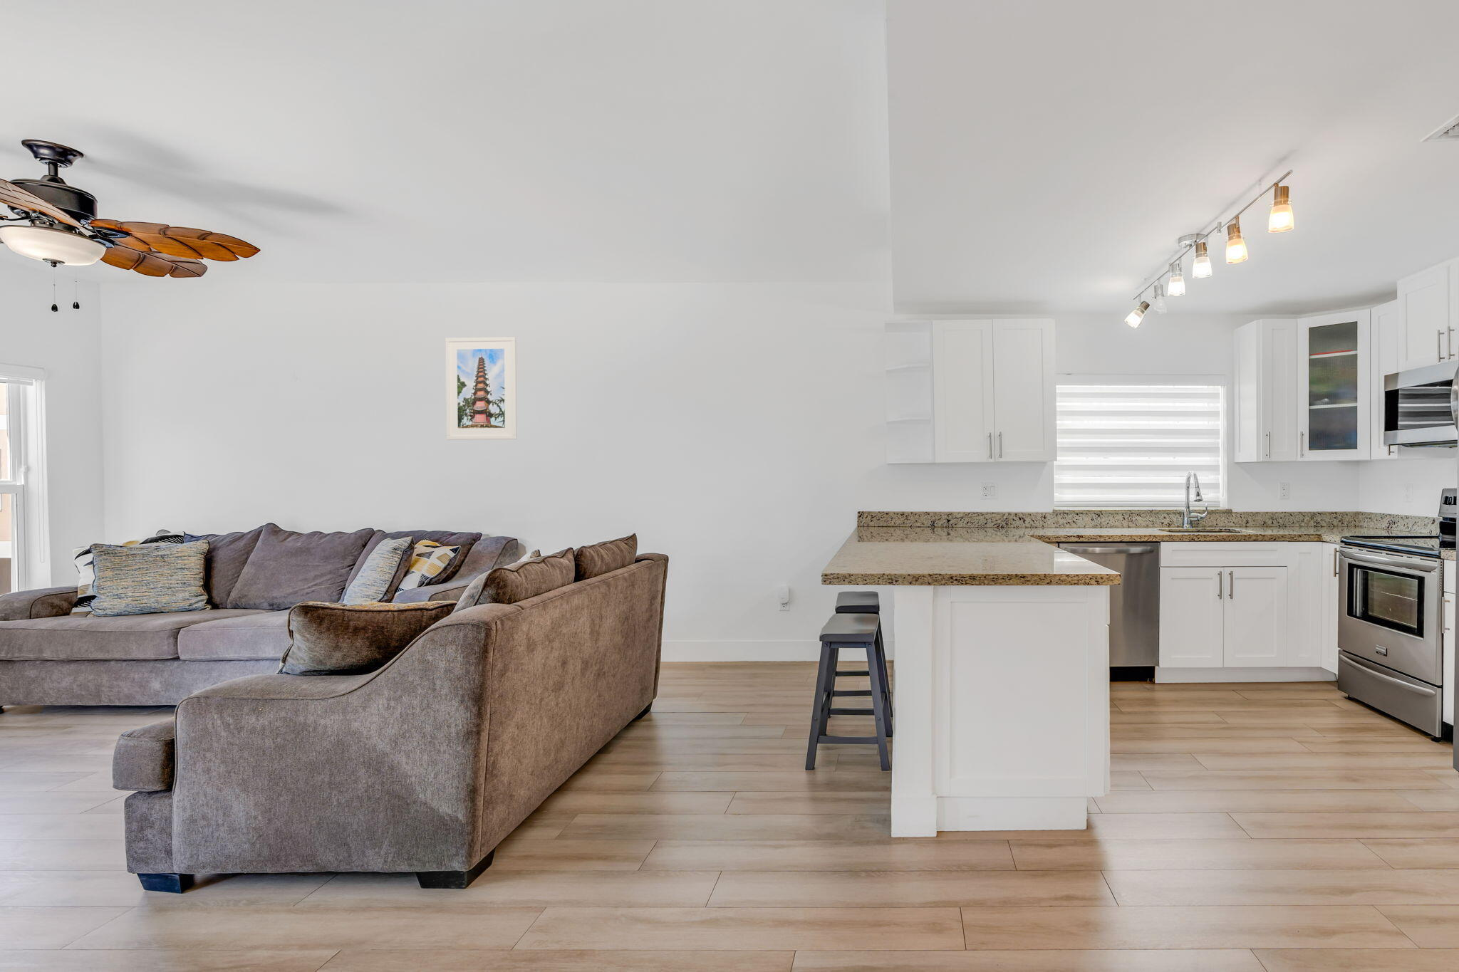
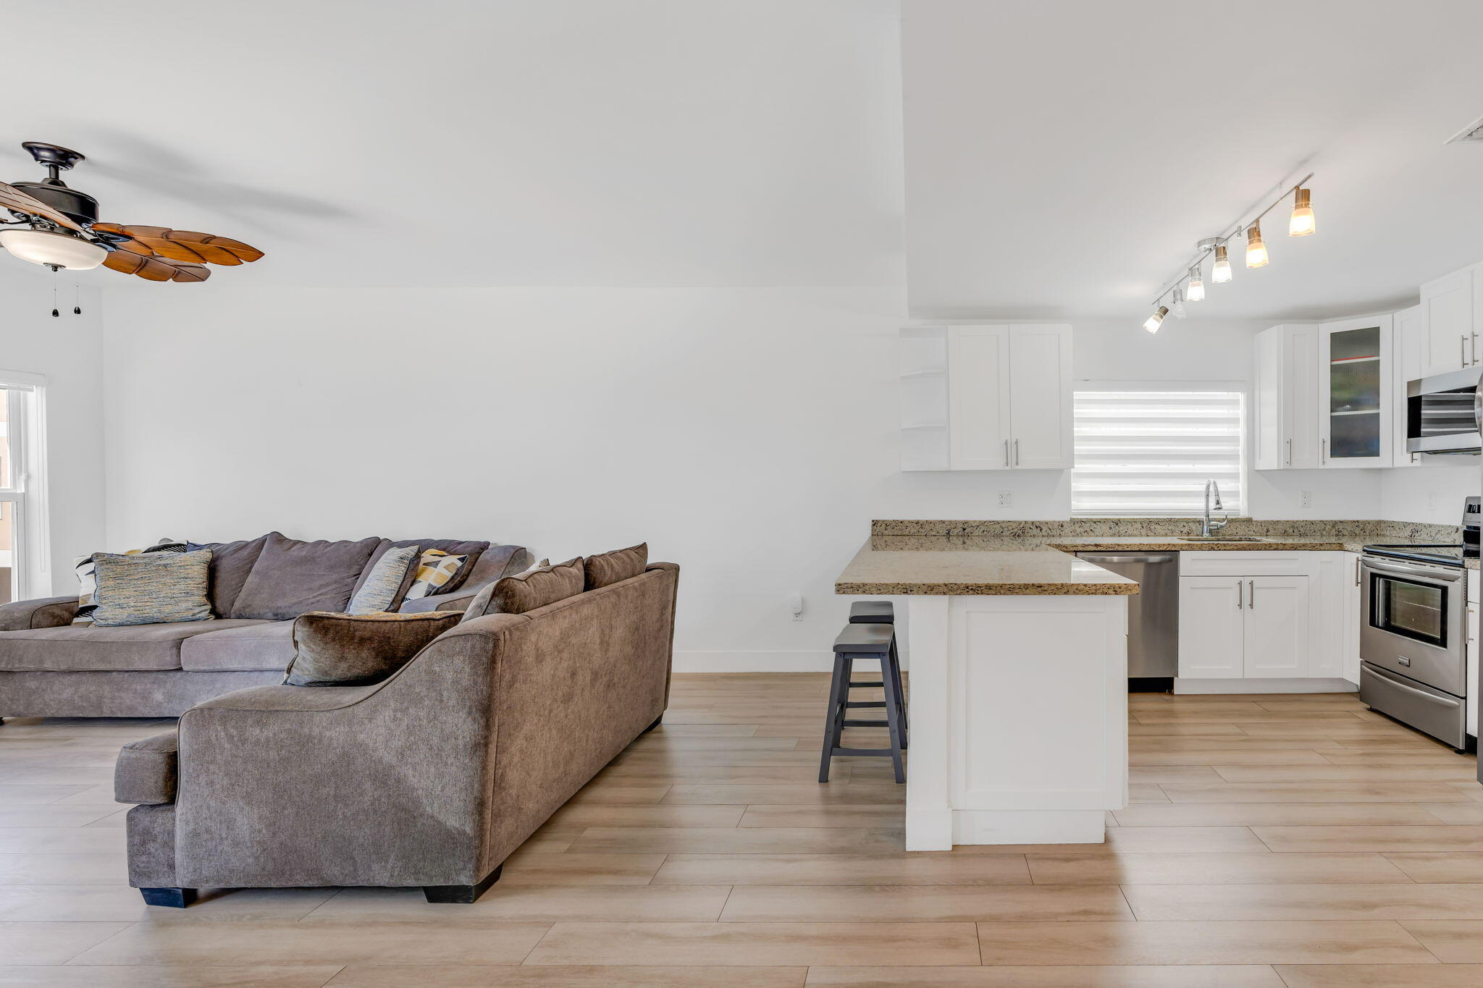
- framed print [445,336,517,440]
